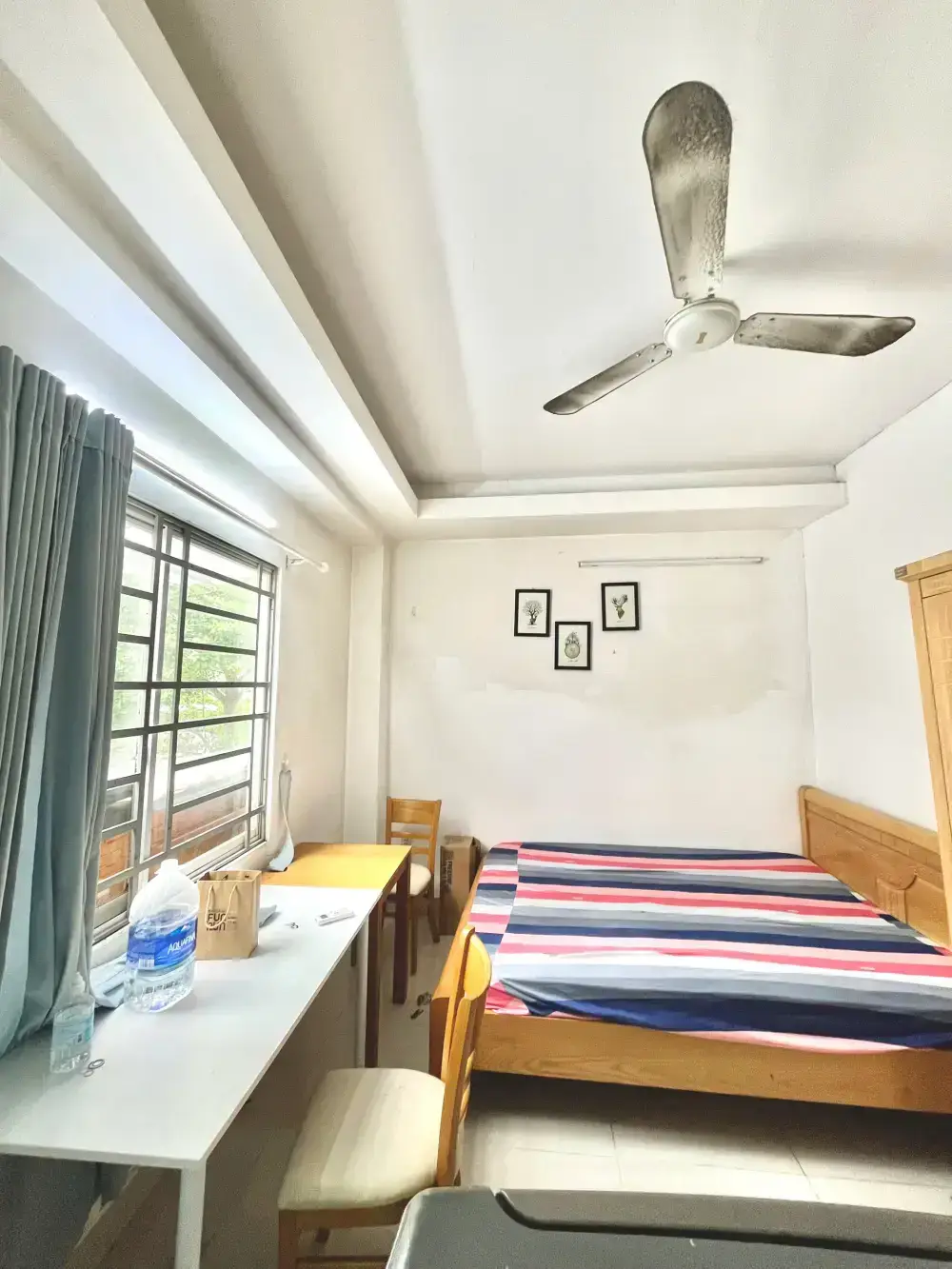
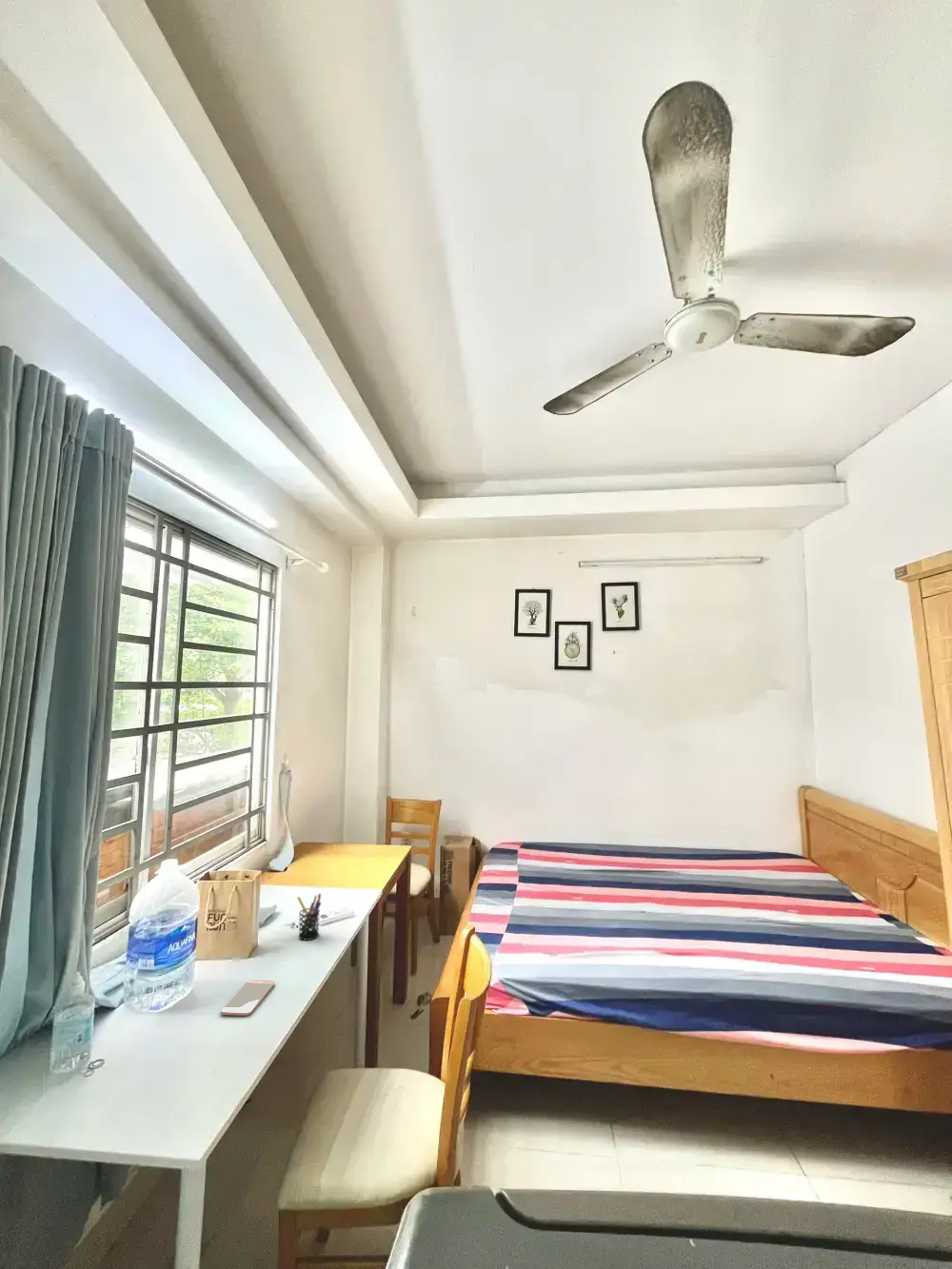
+ smartphone [220,980,276,1017]
+ pen holder [296,893,322,941]
